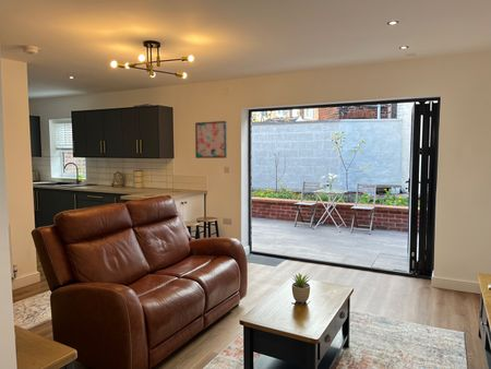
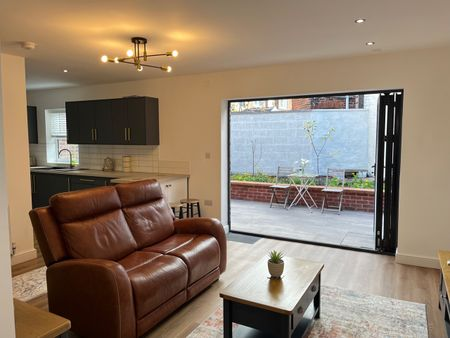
- wall art [194,120,228,159]
